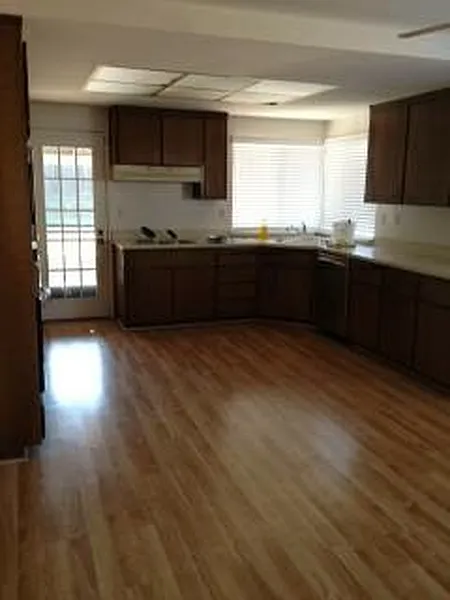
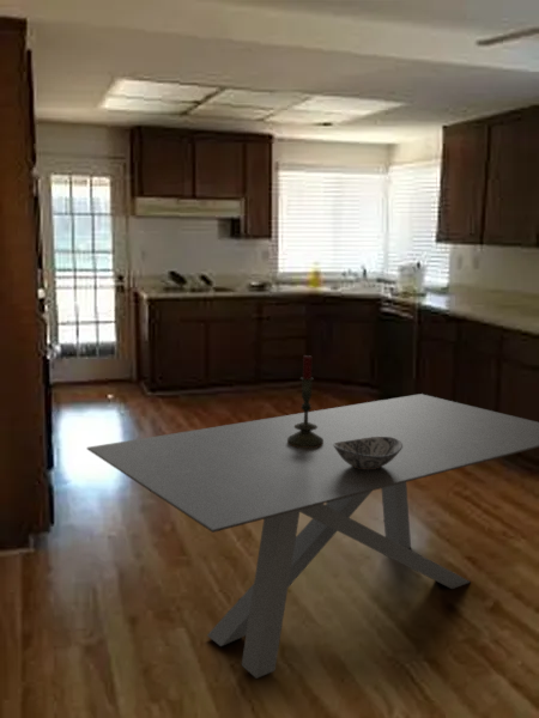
+ dining table [86,393,539,680]
+ candle [287,354,323,448]
+ decorative bowl [333,437,402,469]
